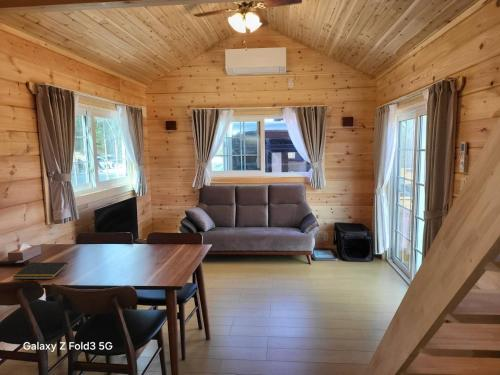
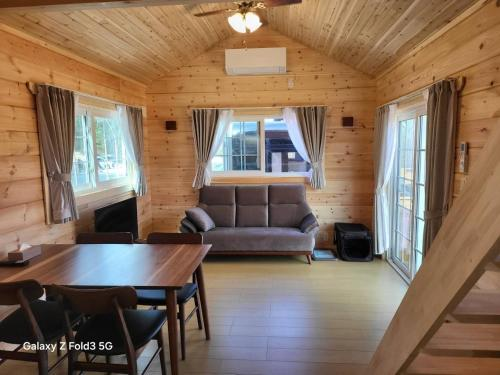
- notepad [12,261,69,280]
